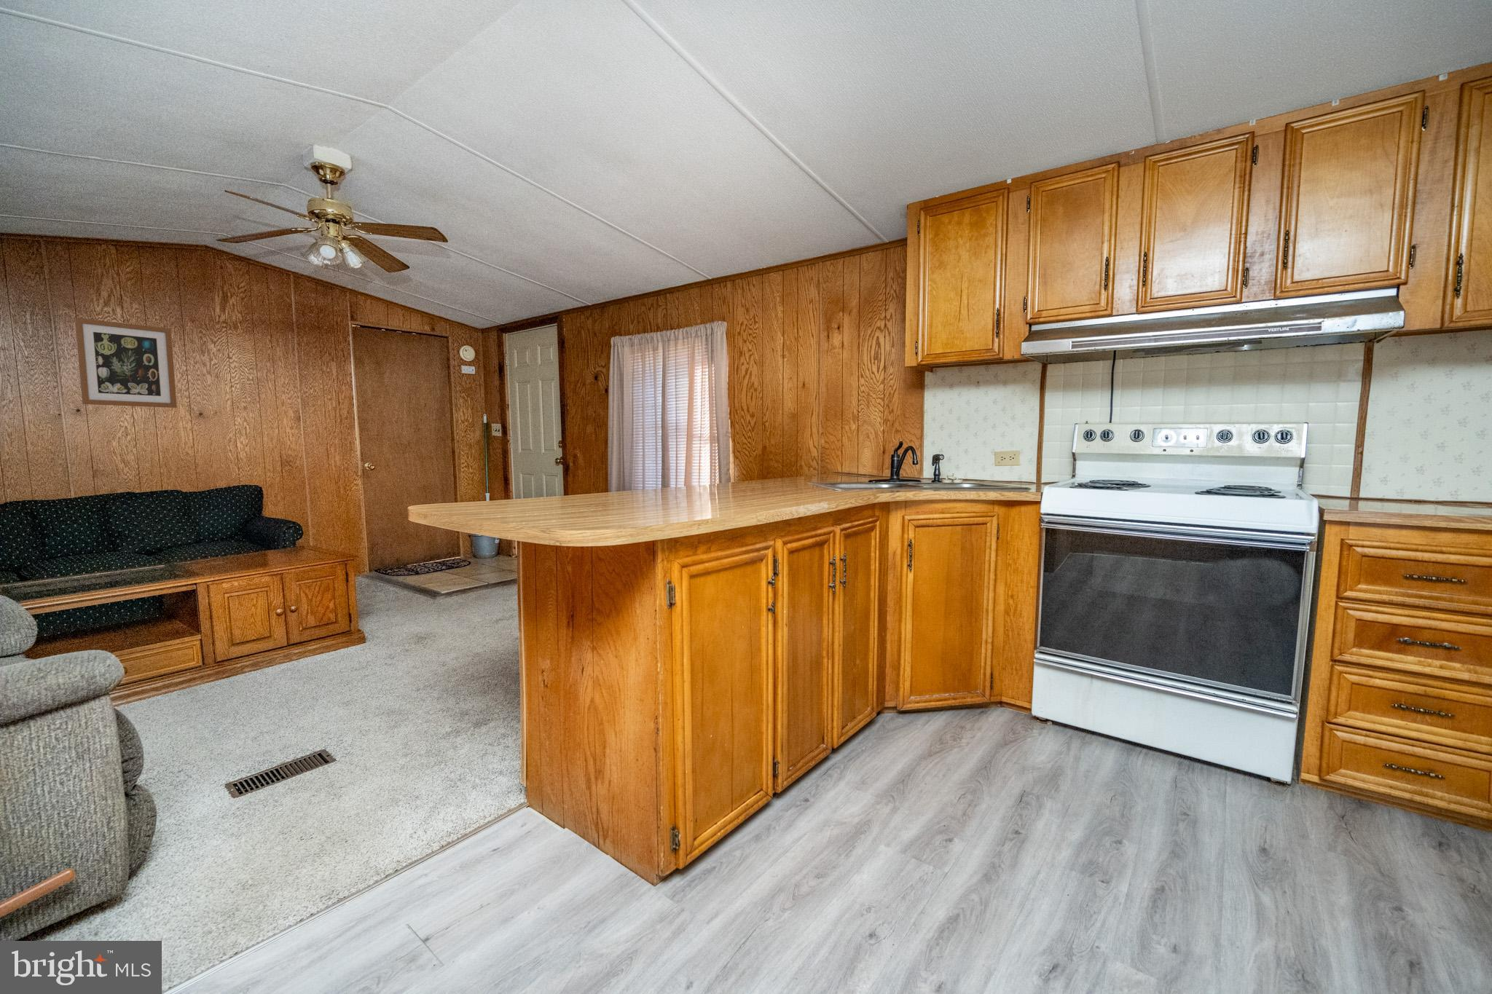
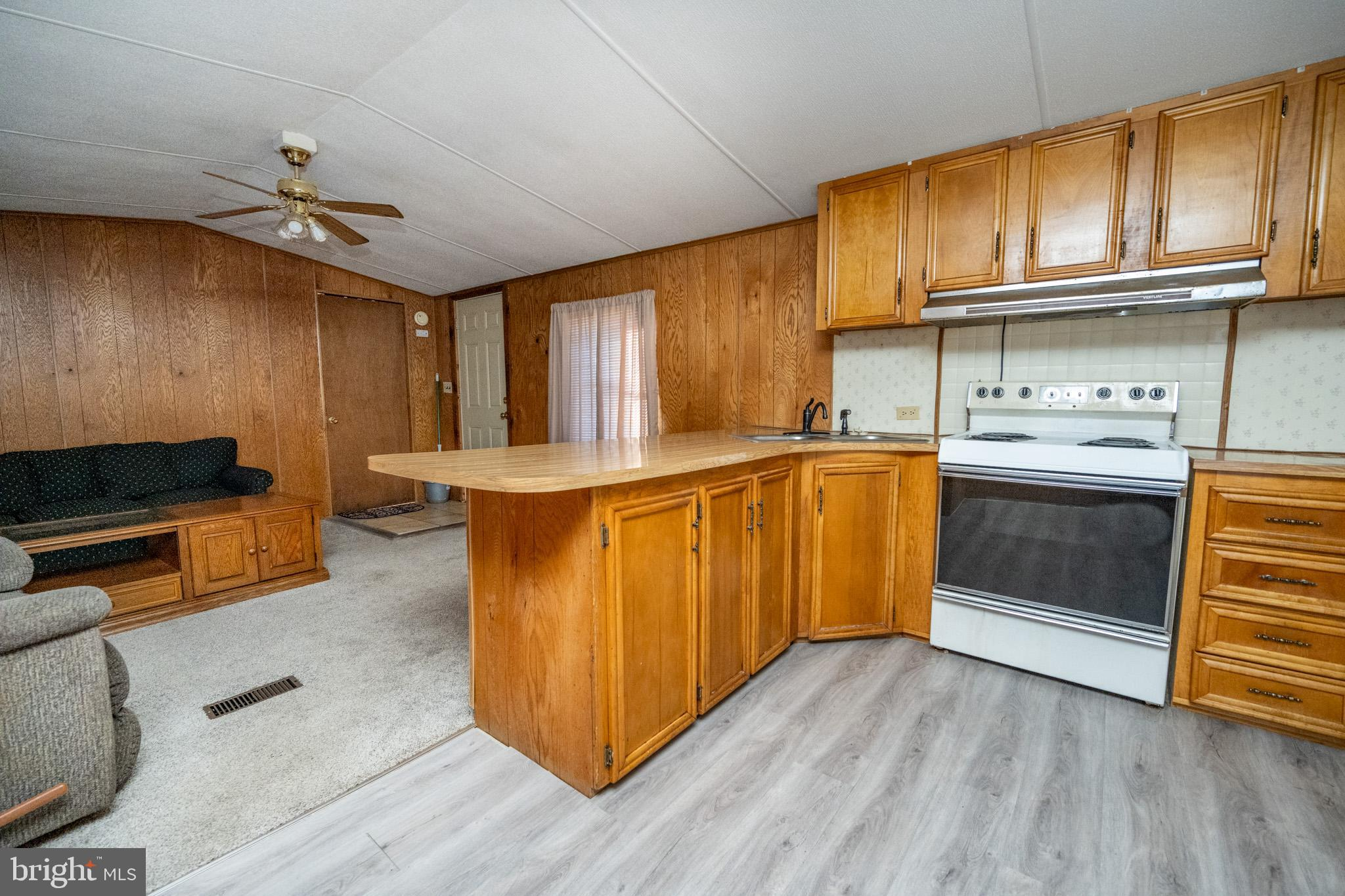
- wall art [74,317,177,408]
